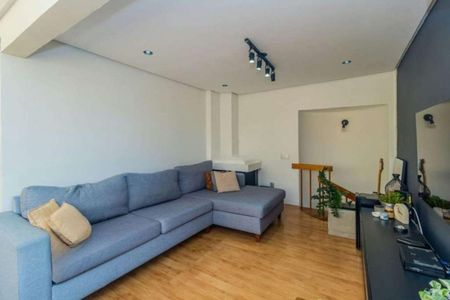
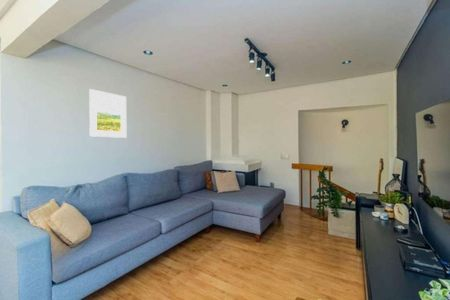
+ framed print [88,88,127,139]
